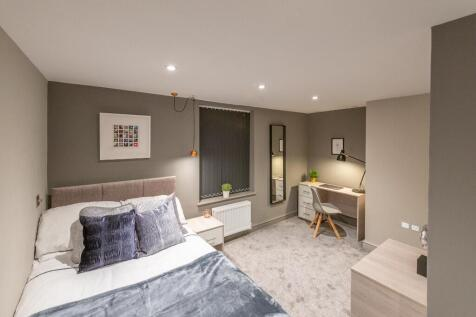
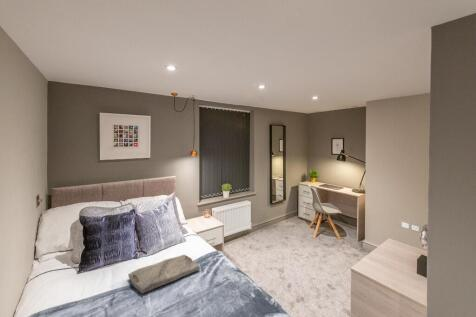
+ serving tray [127,254,200,294]
